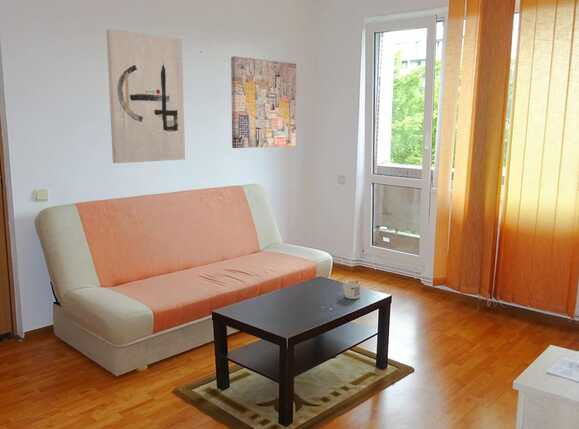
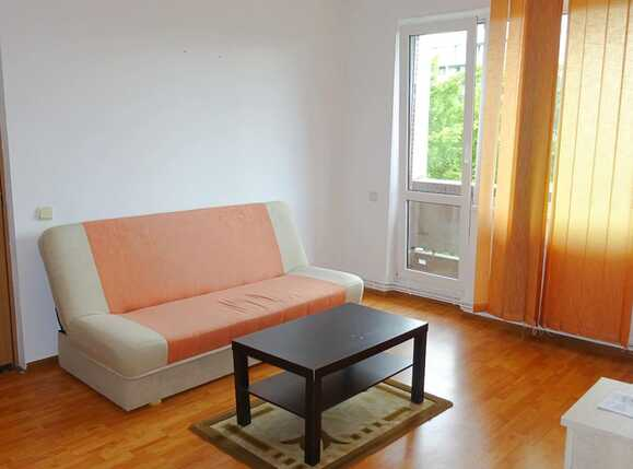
- wall art [105,28,186,164]
- wall art [230,55,297,149]
- mug [342,279,361,300]
